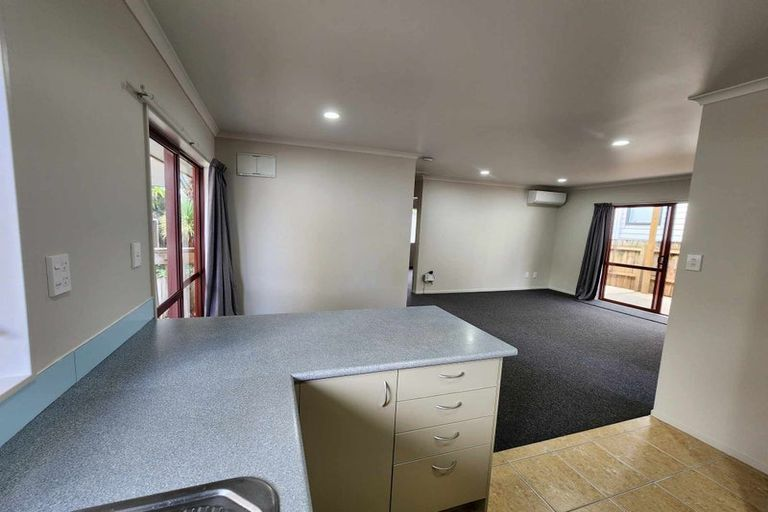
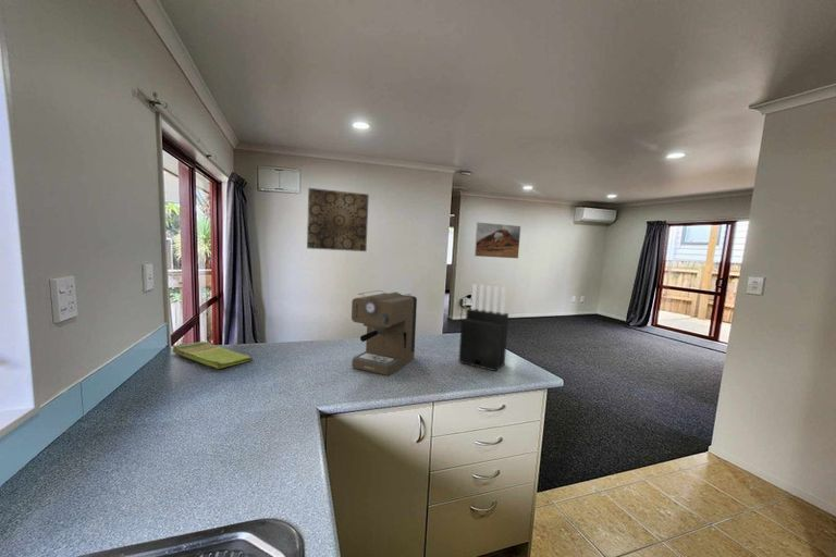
+ dish towel [171,341,254,370]
+ coffee maker [351,289,418,376]
+ knife block [457,283,509,372]
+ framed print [474,221,521,259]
+ wall art [306,187,370,252]
